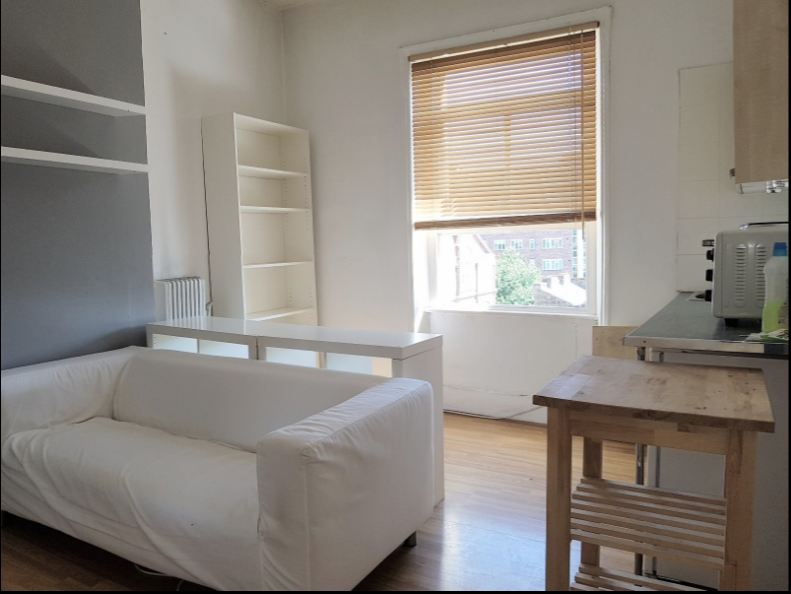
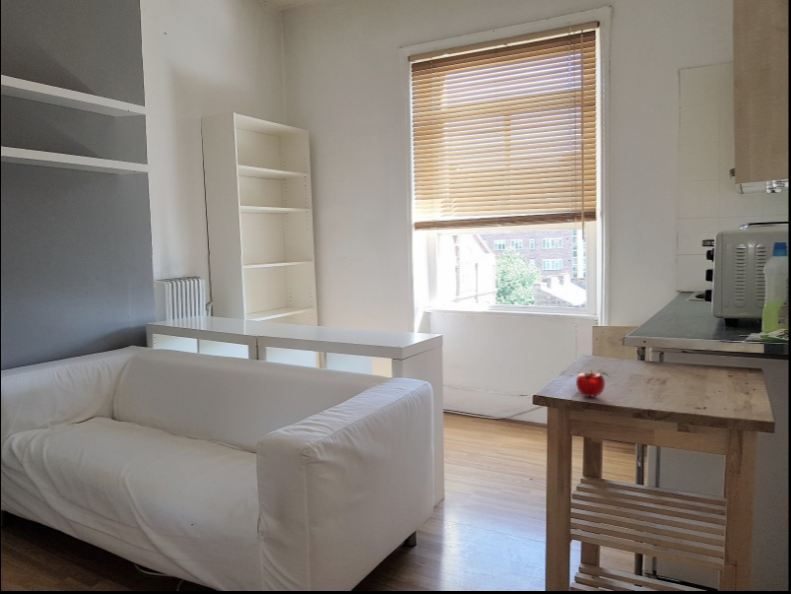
+ apple [575,369,610,397]
